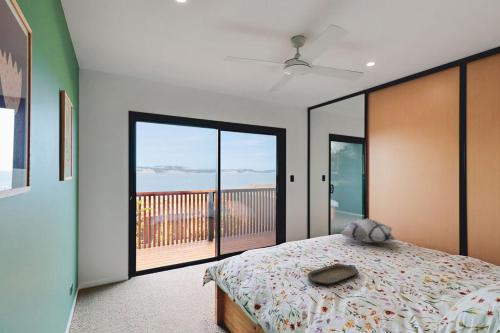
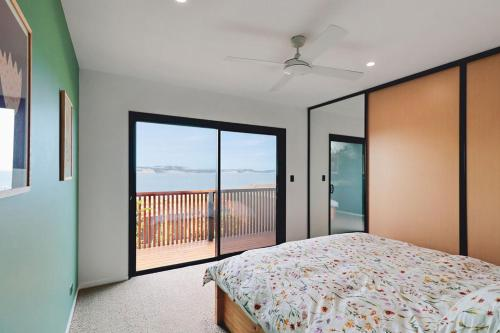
- serving tray [307,262,360,286]
- decorative pillow [339,217,396,244]
